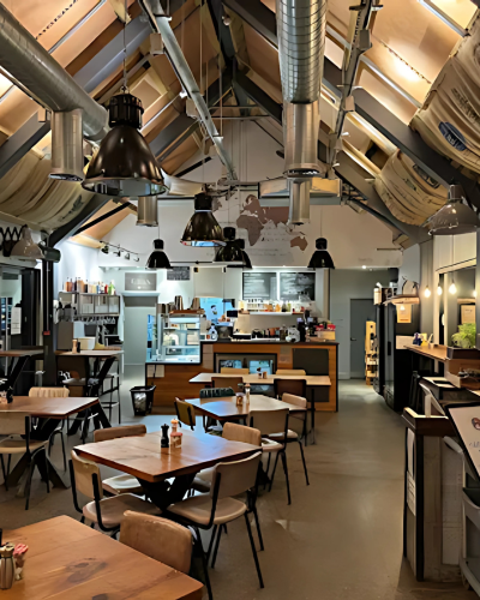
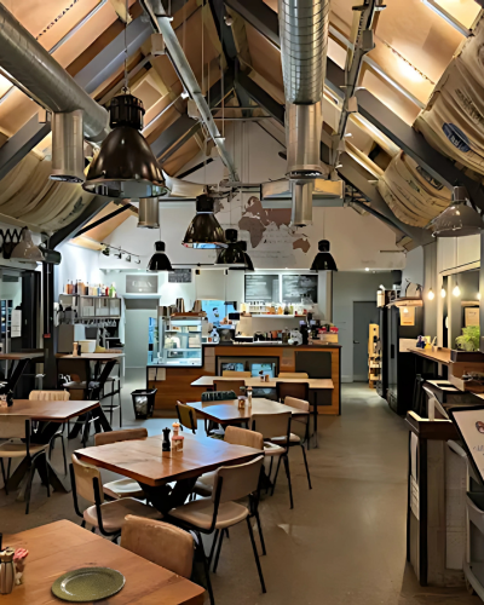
+ plate [51,566,126,603]
